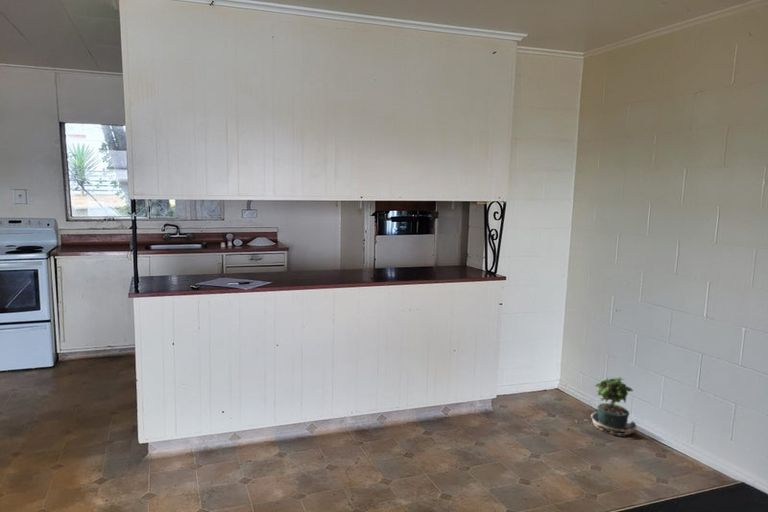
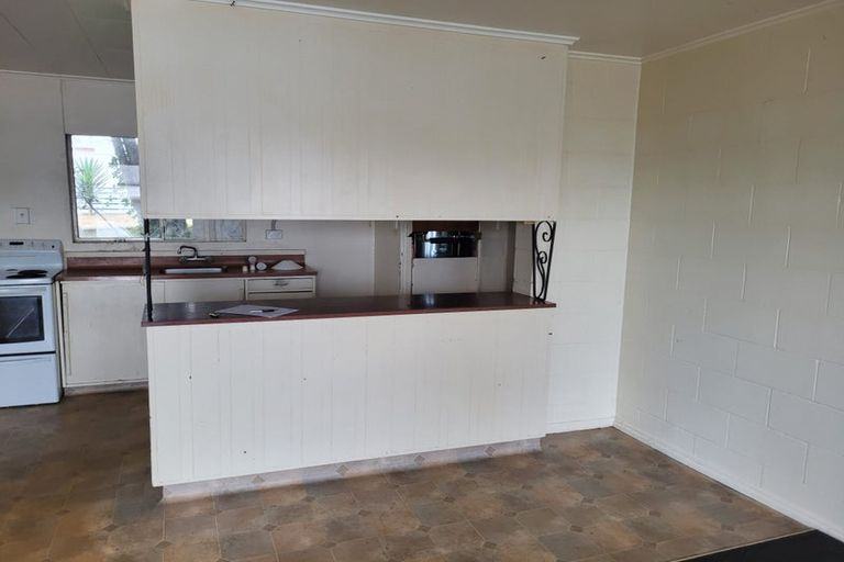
- potted plant [575,376,638,437]
